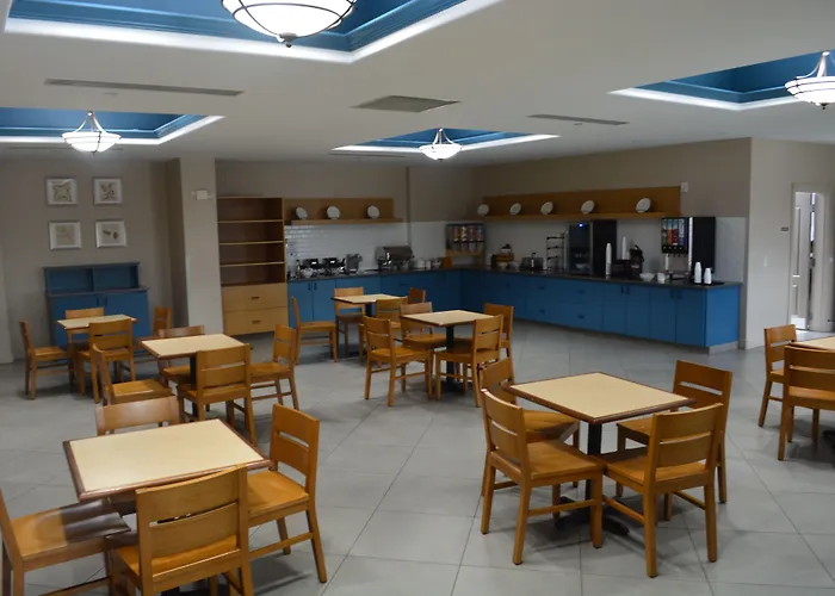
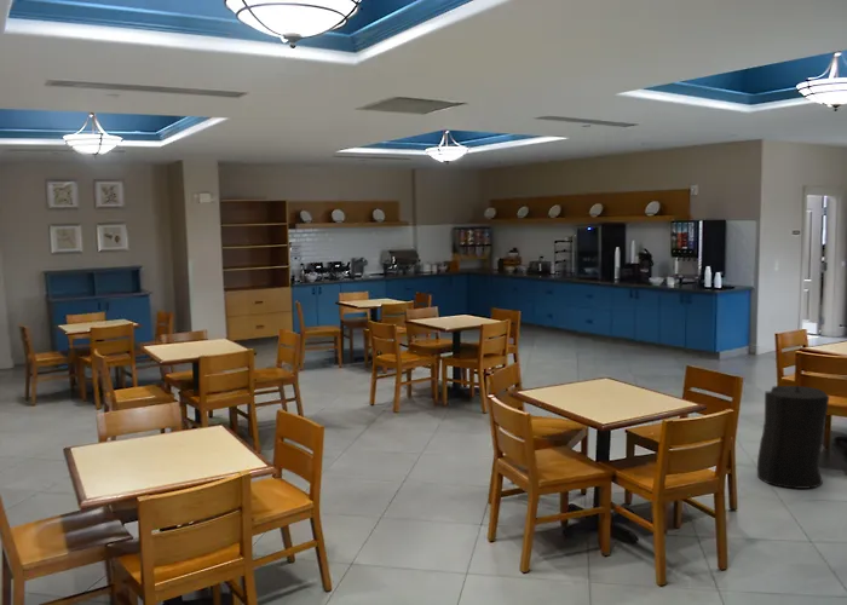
+ trash can [756,385,830,490]
